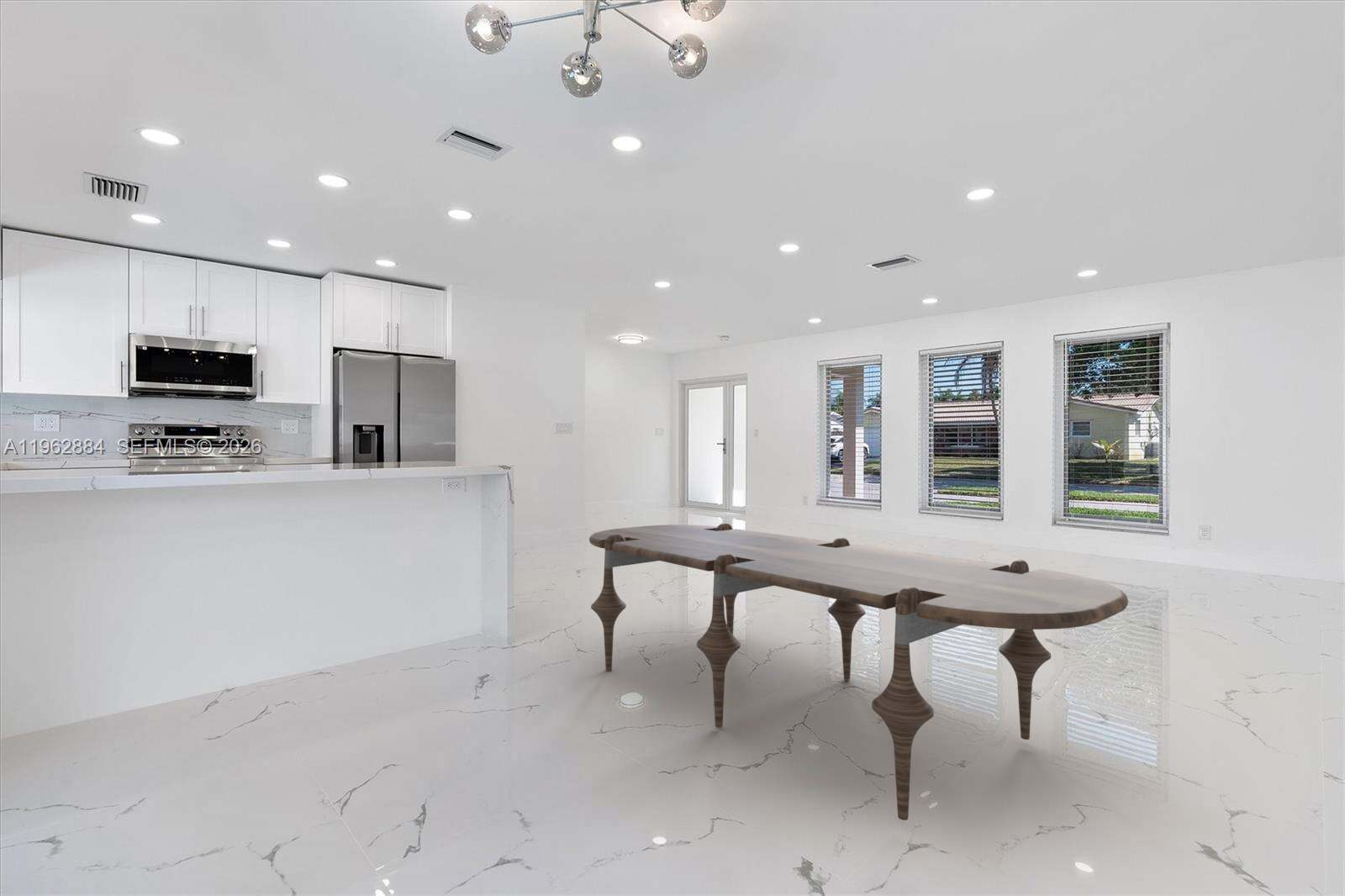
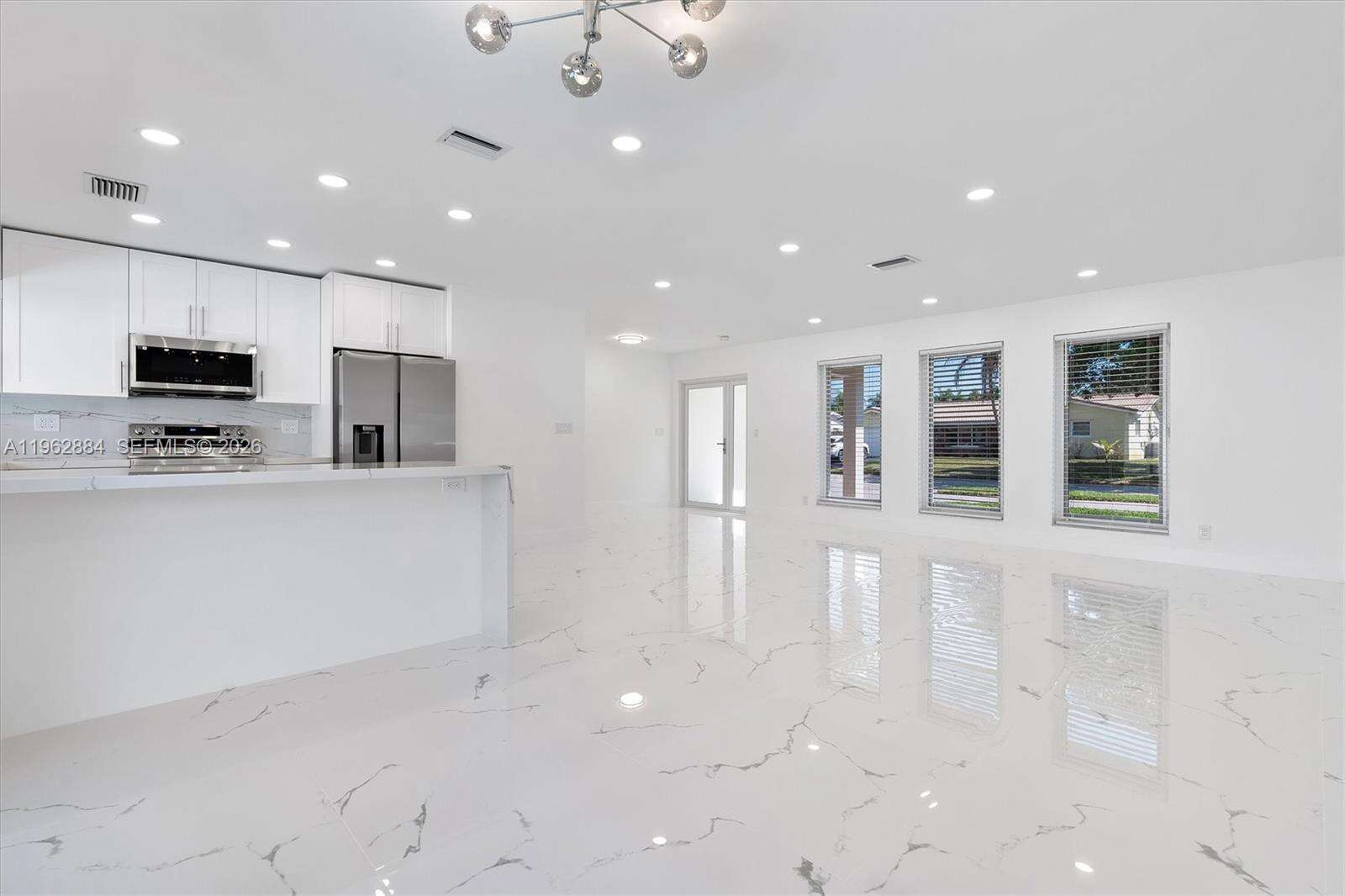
- dining table [588,523,1129,821]
